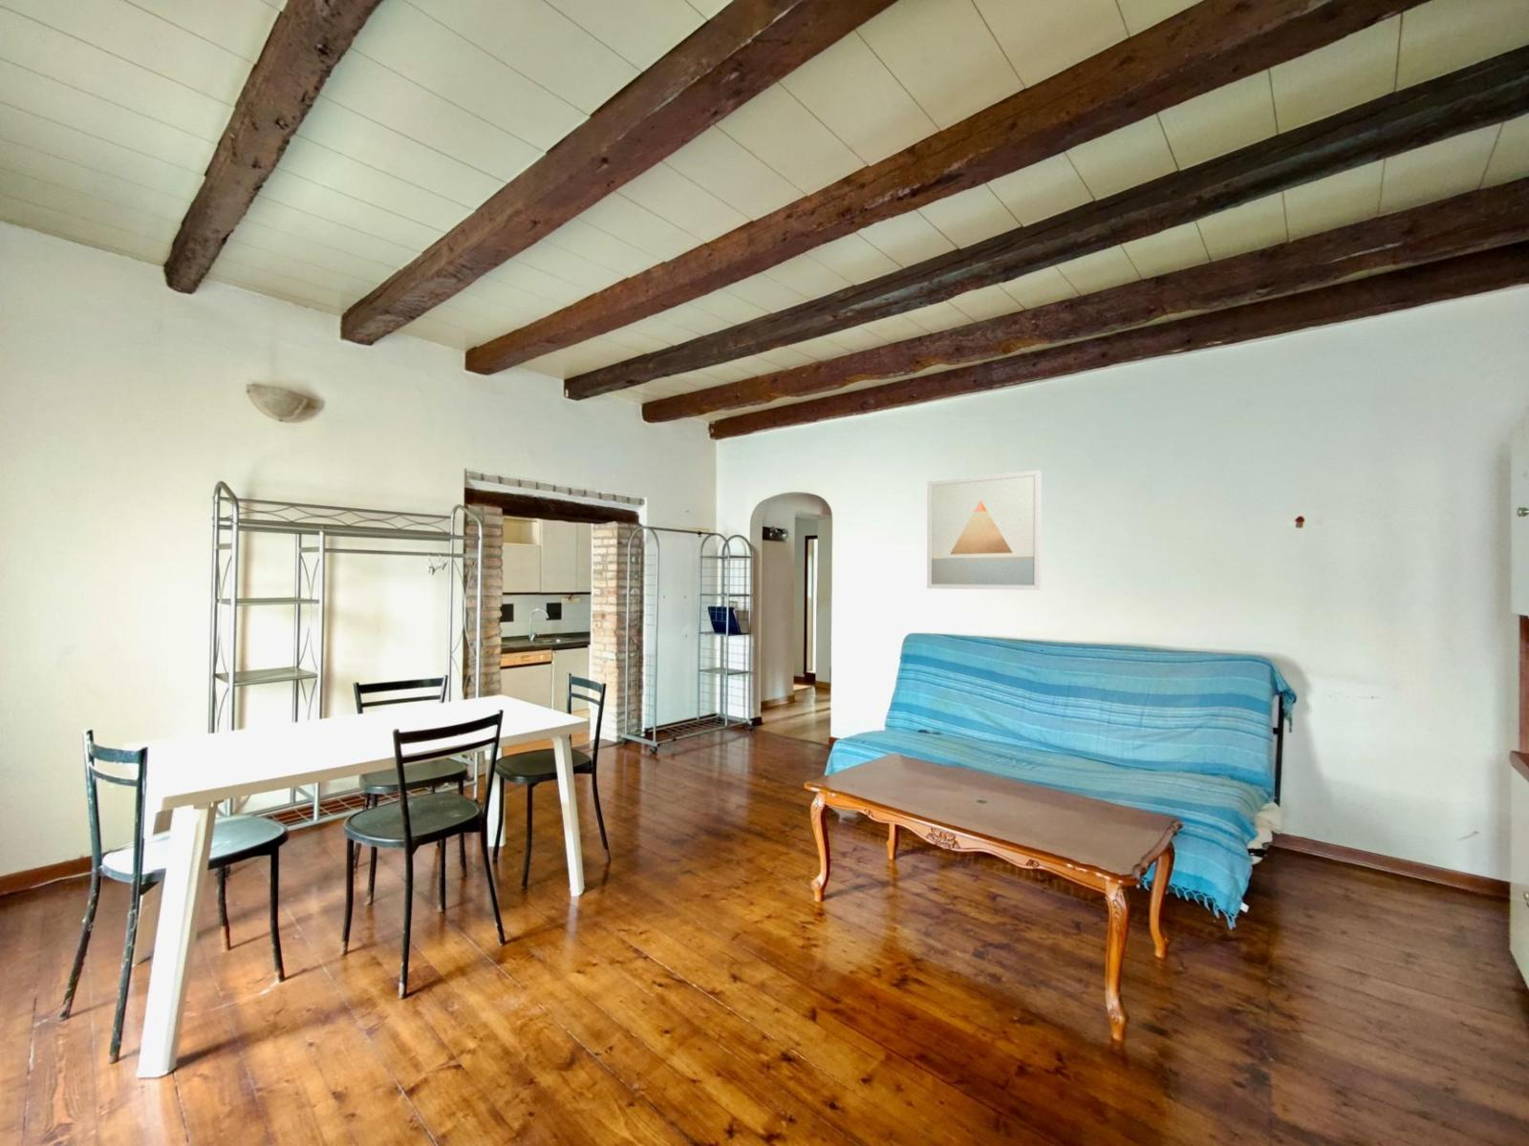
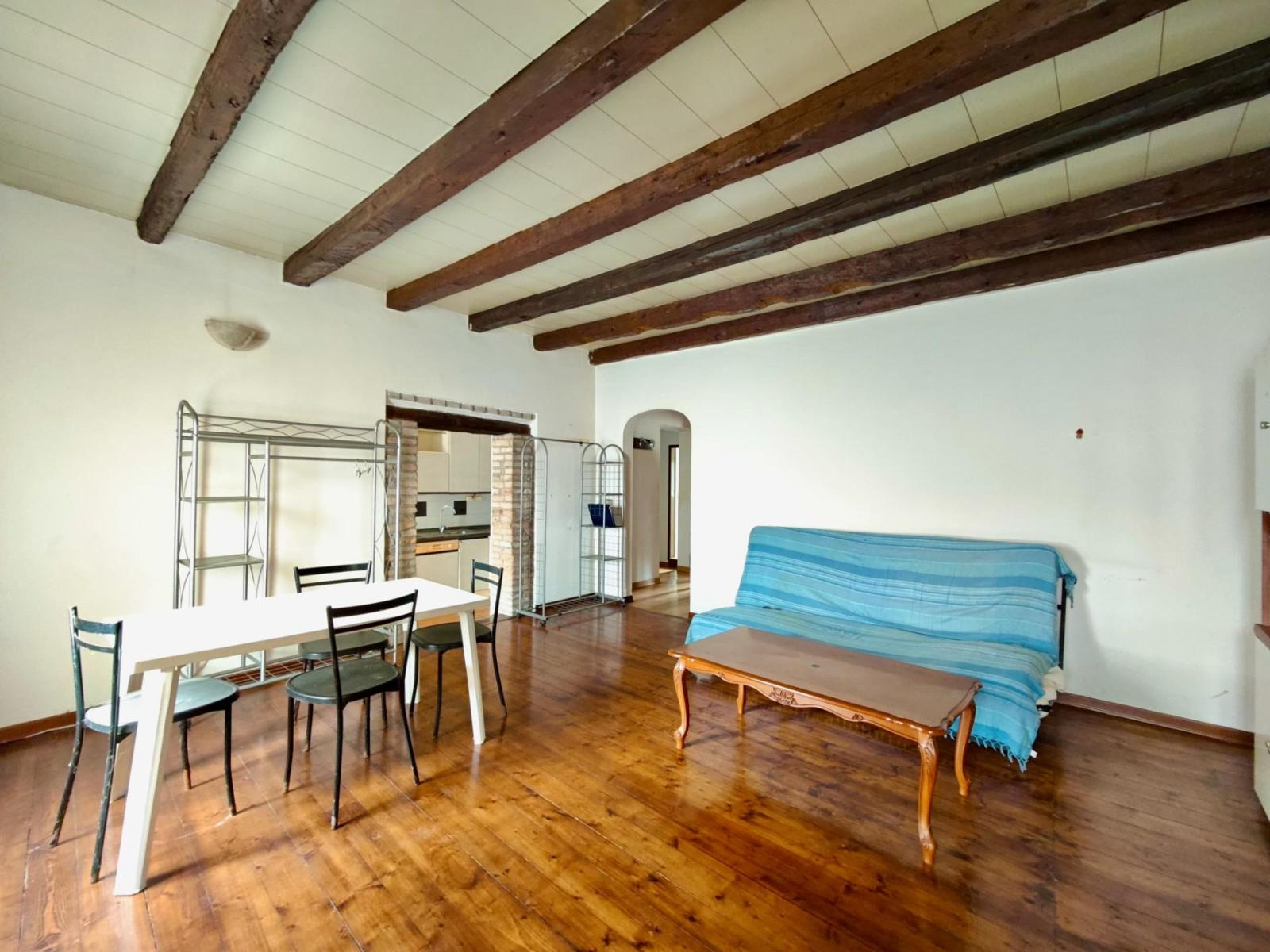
- wall art [926,469,1043,591]
